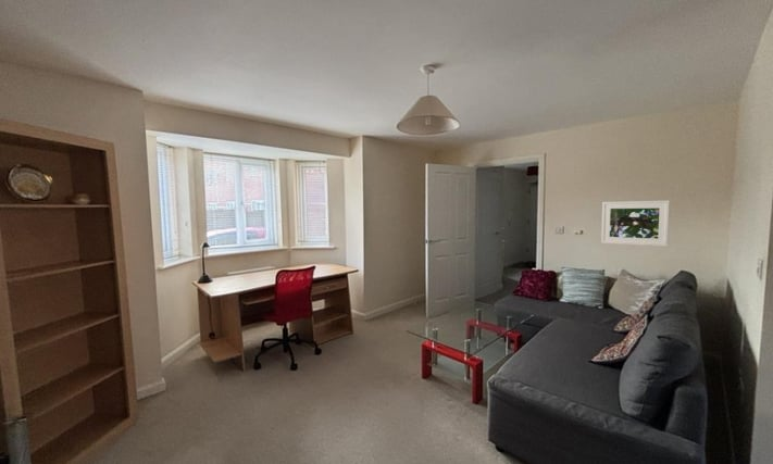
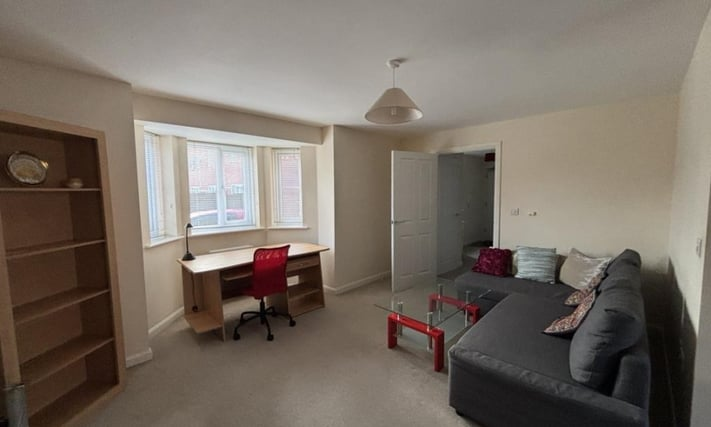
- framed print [600,199,671,248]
